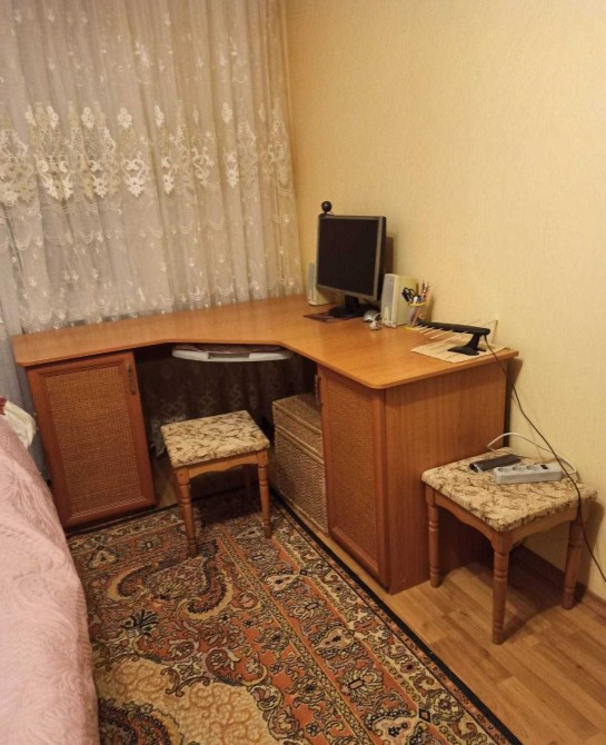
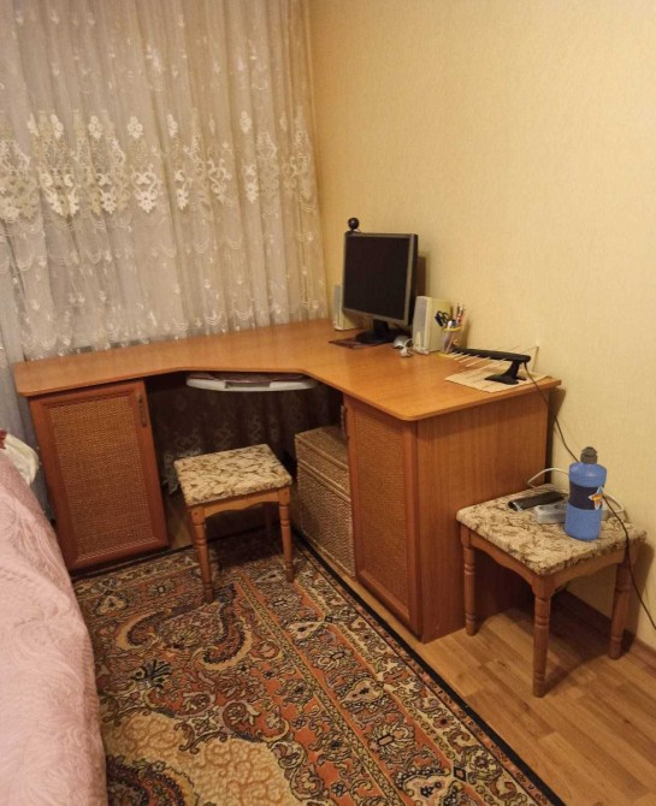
+ water bottle [563,445,608,541]
